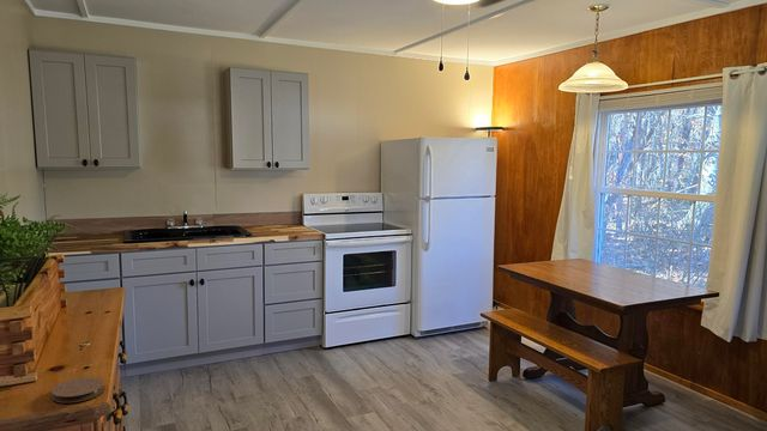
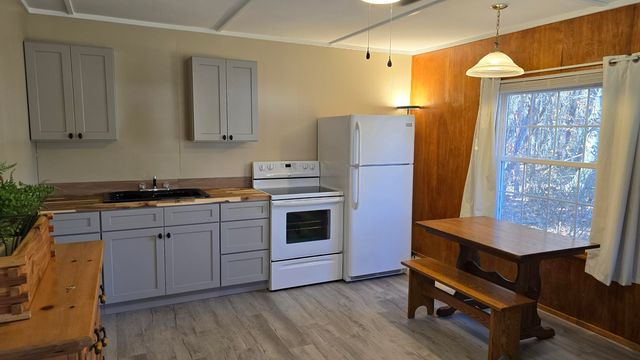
- coaster [50,377,105,403]
